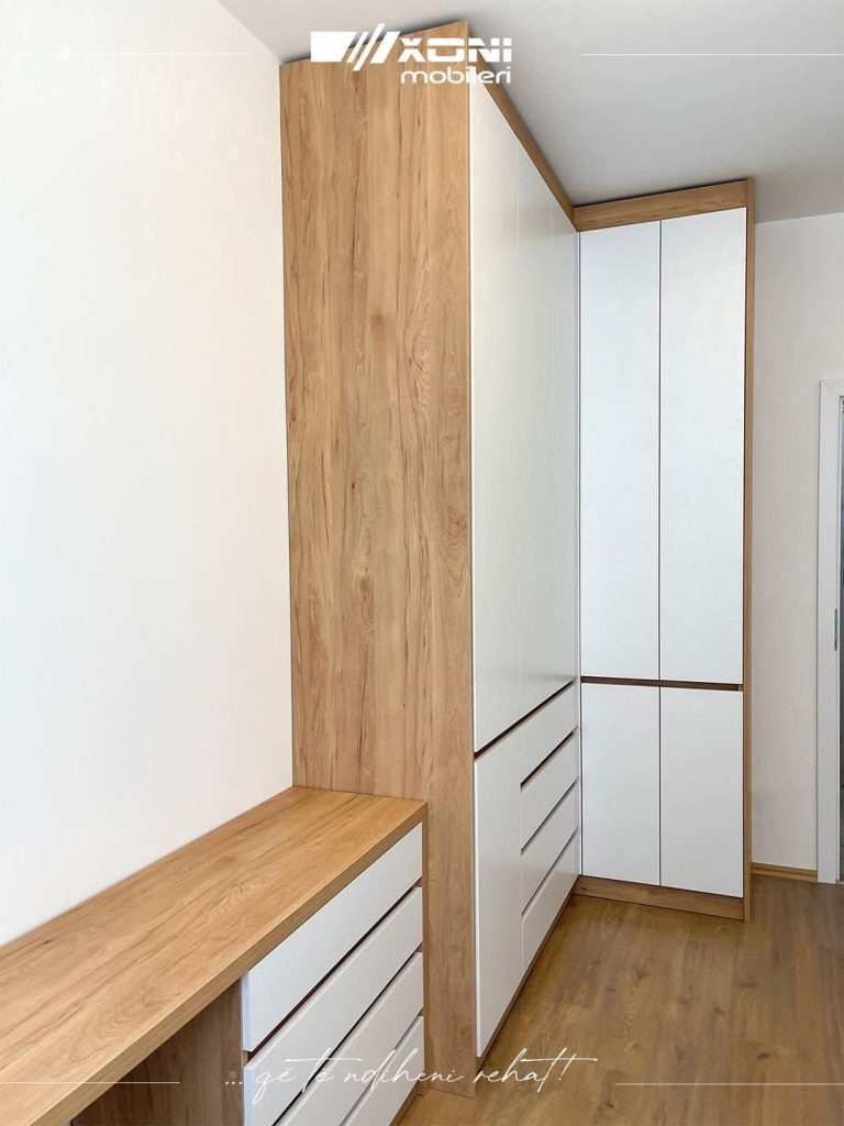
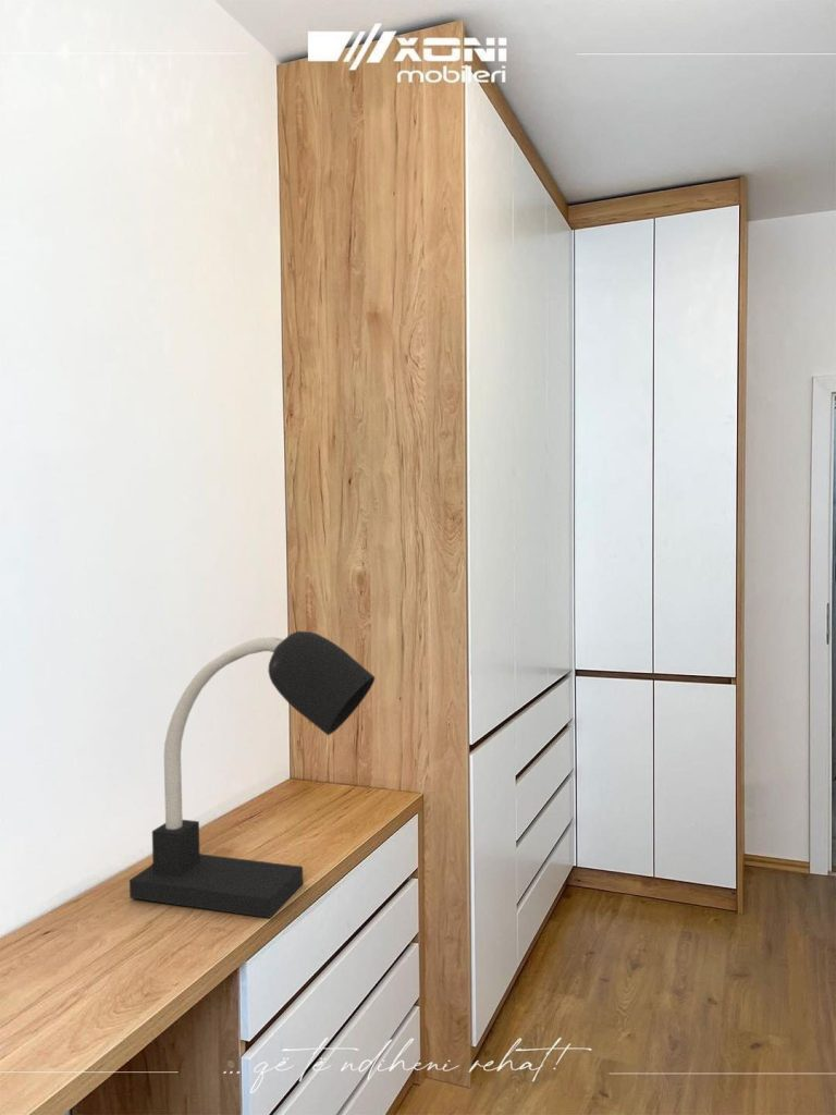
+ desk lamp [128,630,376,919]
